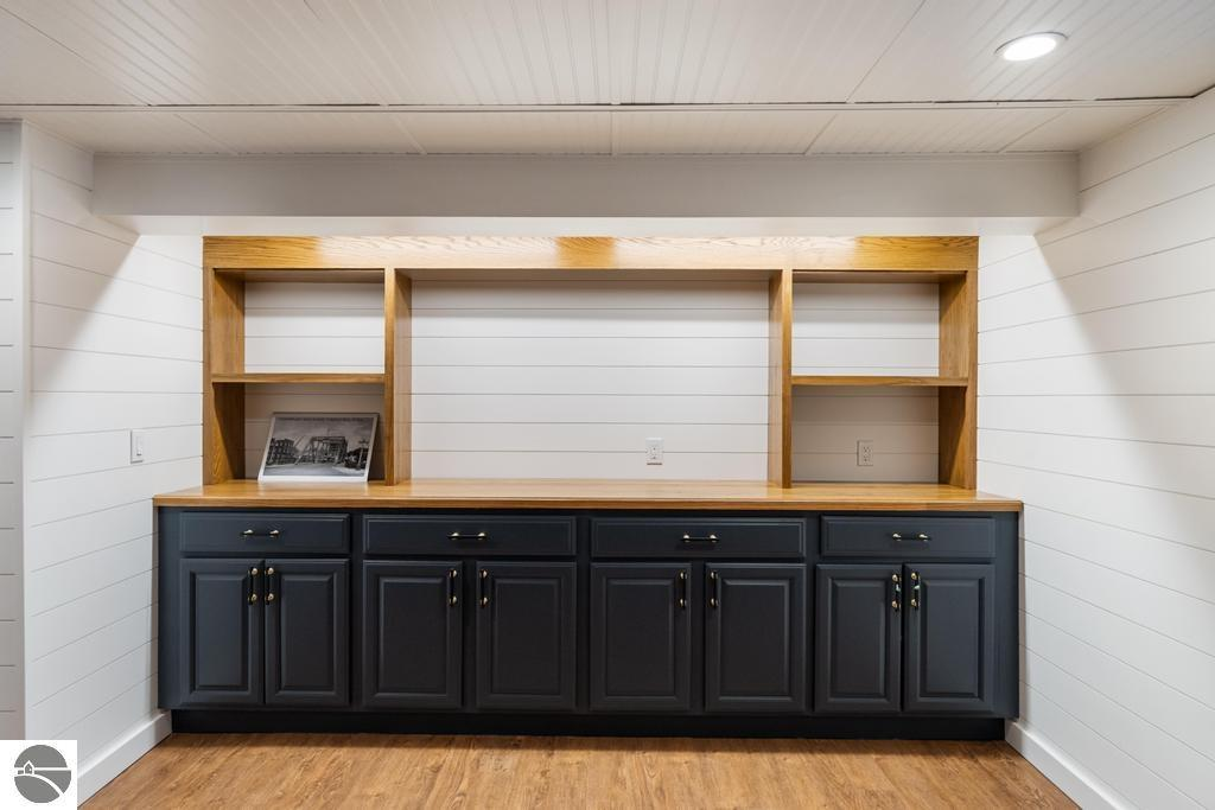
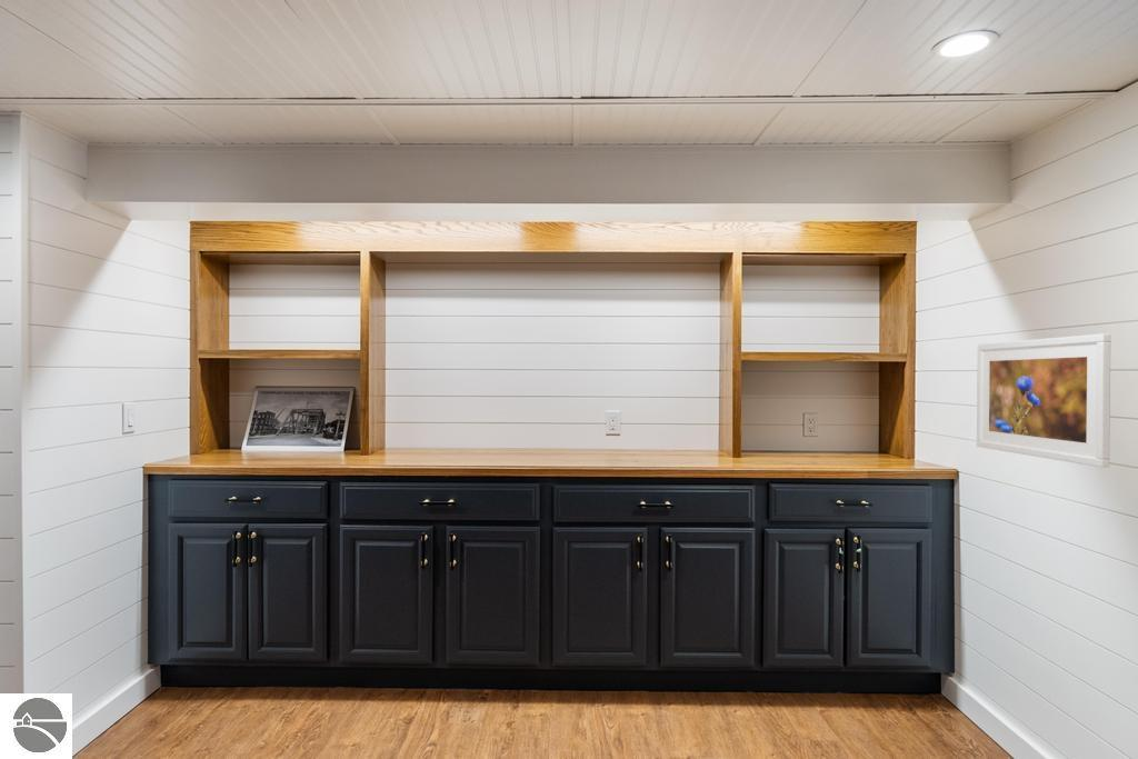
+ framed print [976,332,1111,469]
